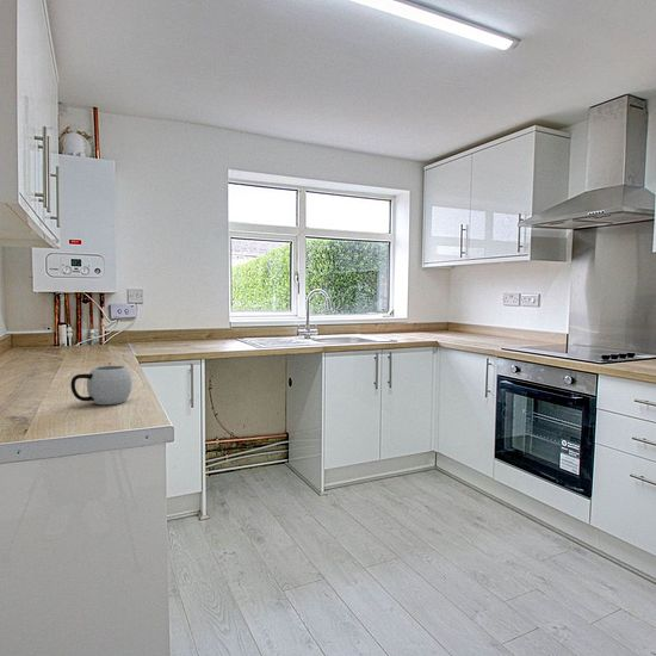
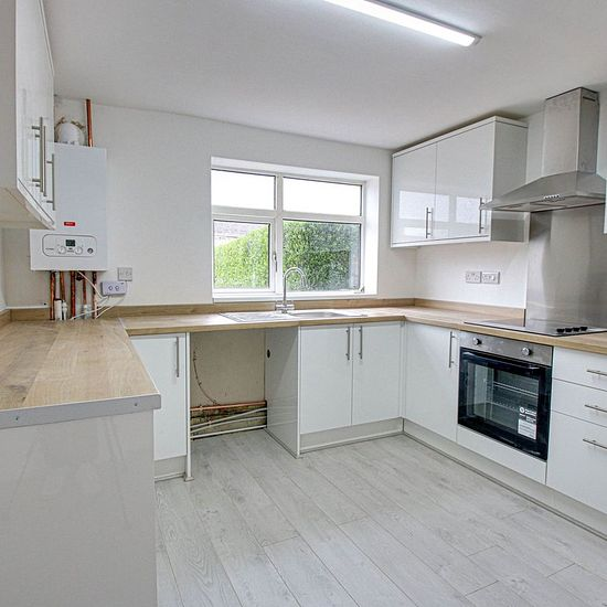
- mug [69,364,134,406]
